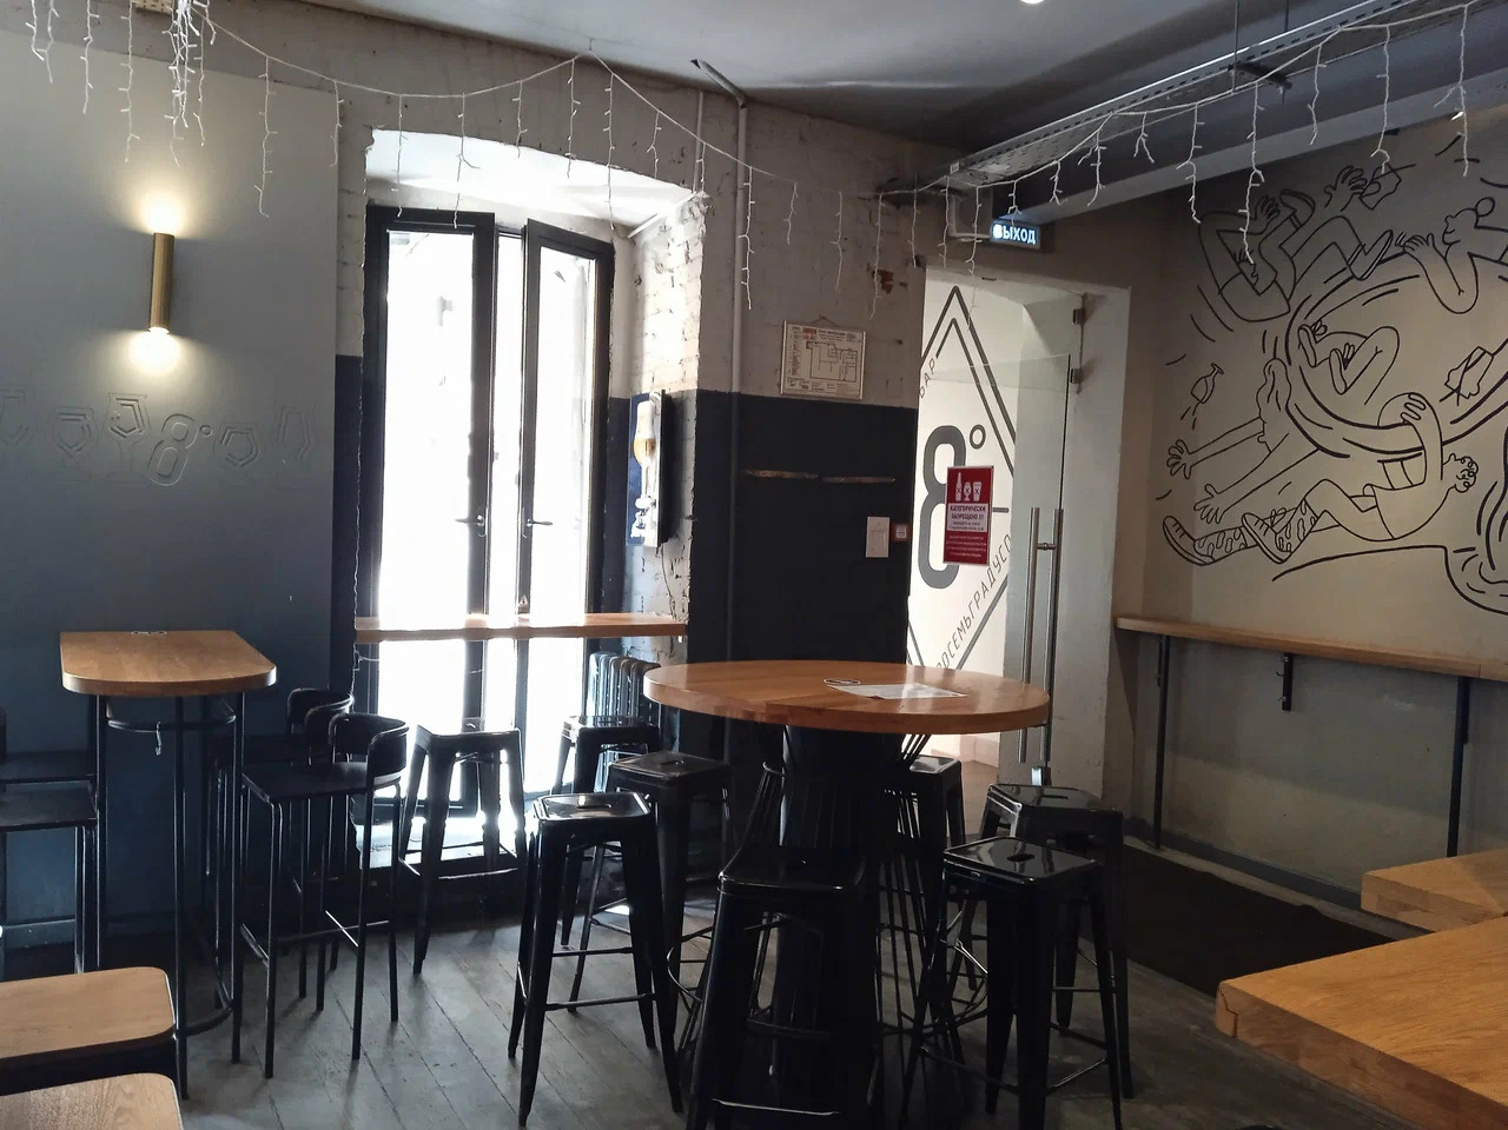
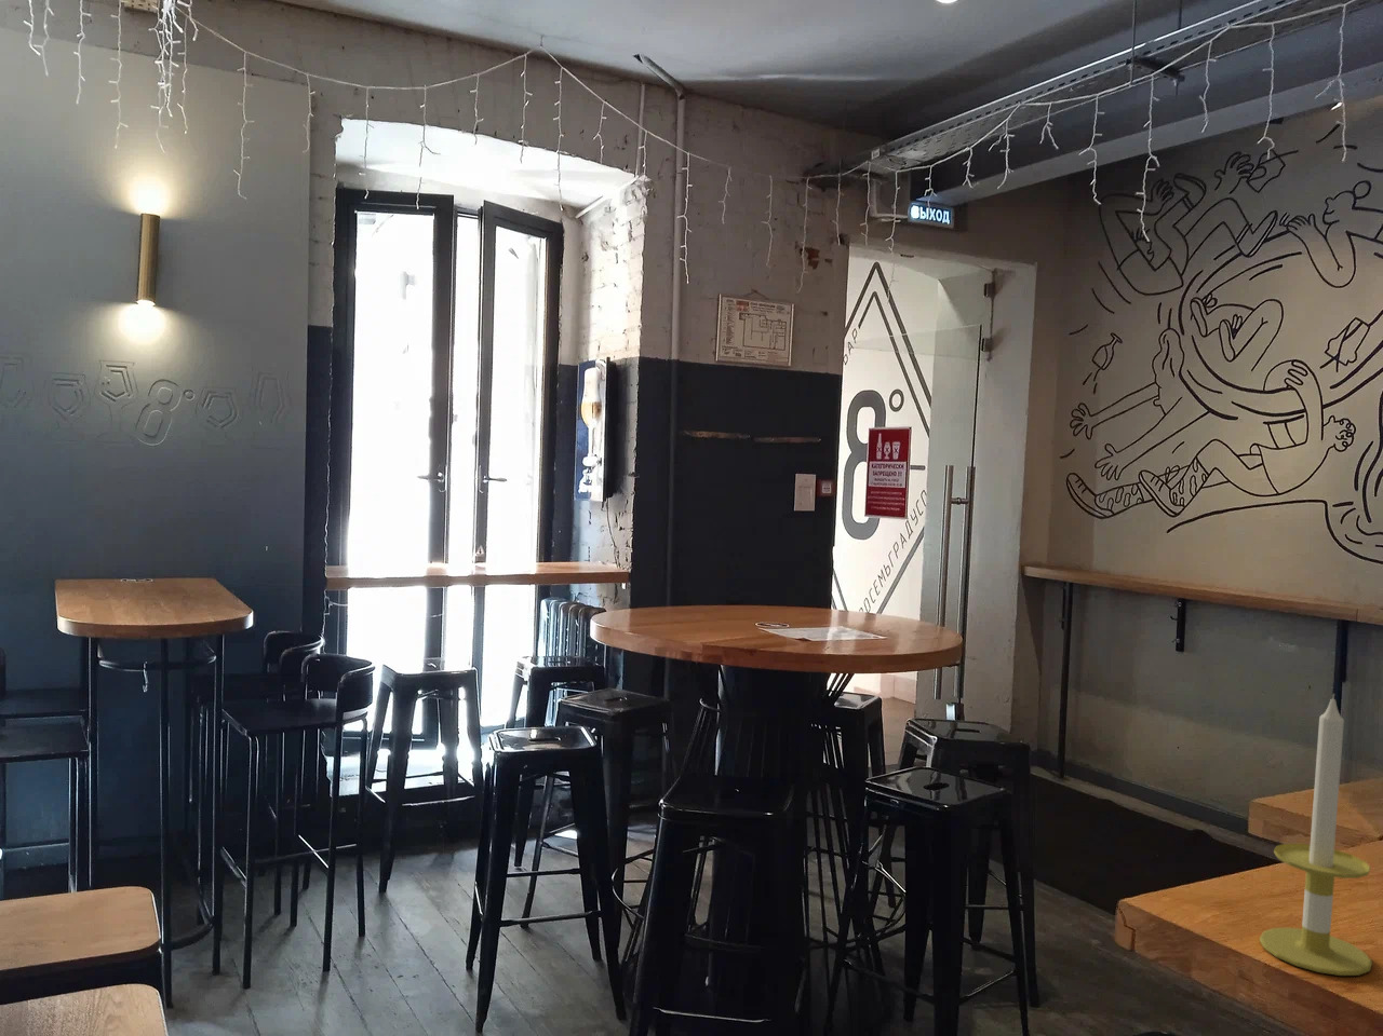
+ candle [1259,693,1373,976]
